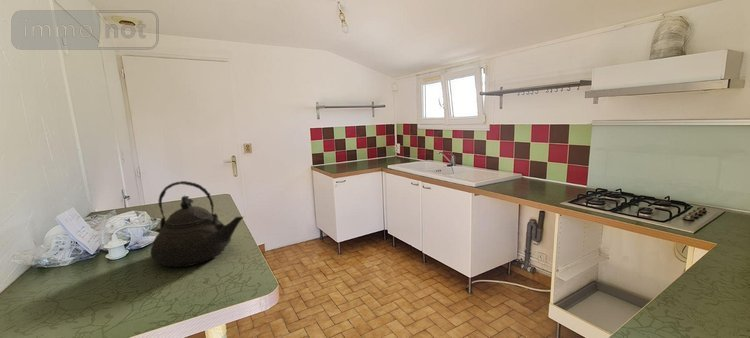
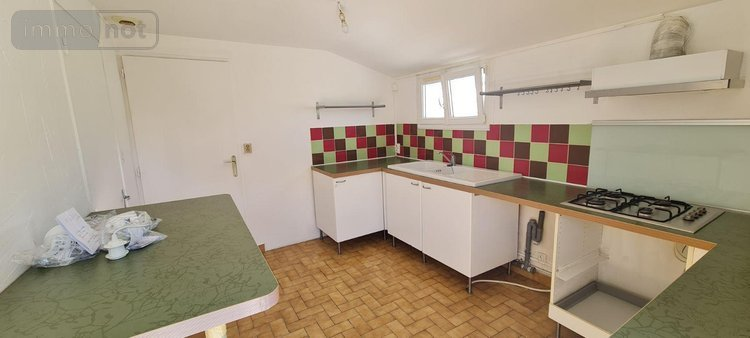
- teakettle [150,180,244,268]
